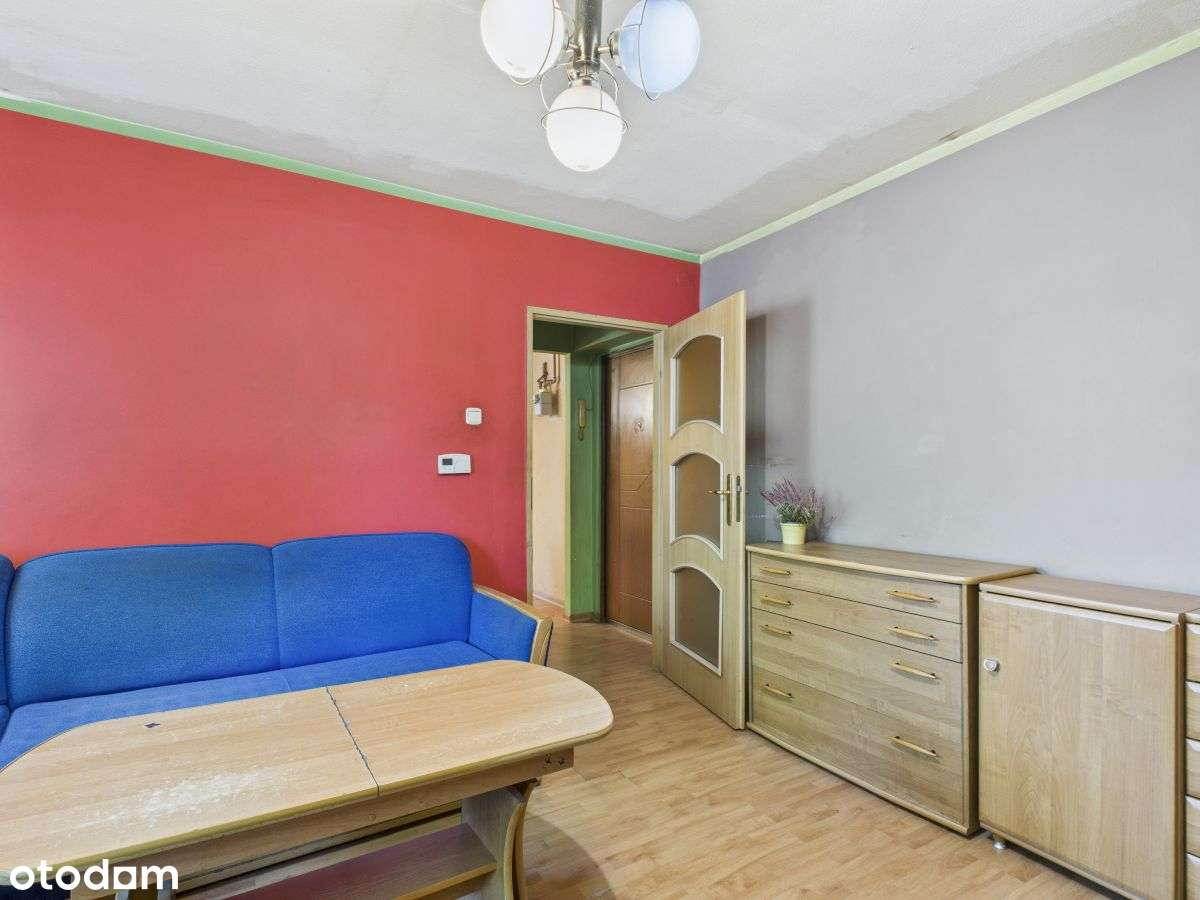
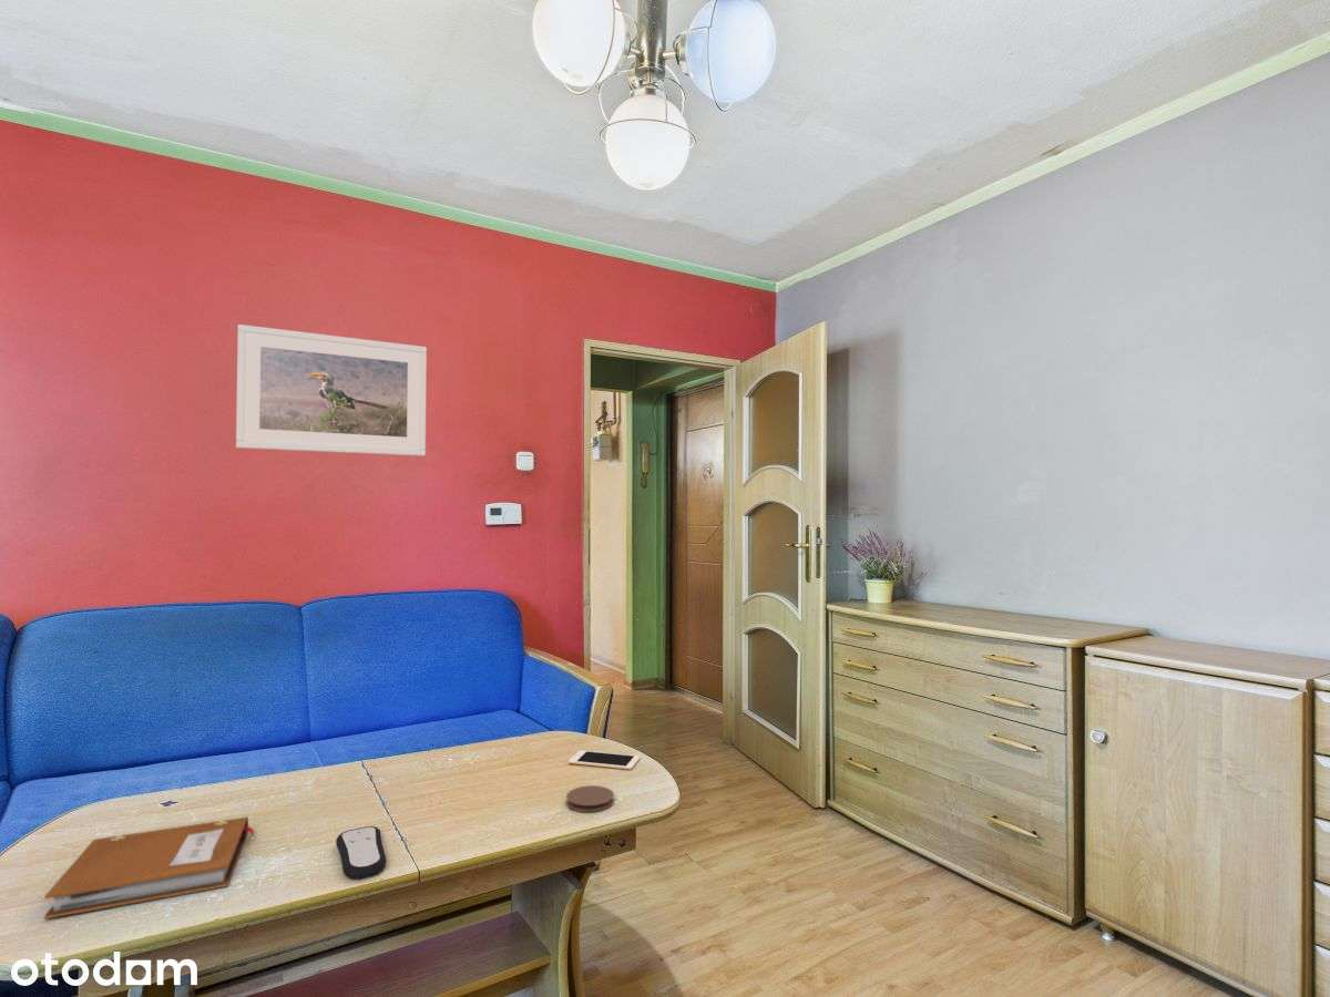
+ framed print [235,323,428,458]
+ remote control [335,825,388,881]
+ cell phone [567,750,641,771]
+ notebook [43,815,256,921]
+ coaster [565,784,615,813]
